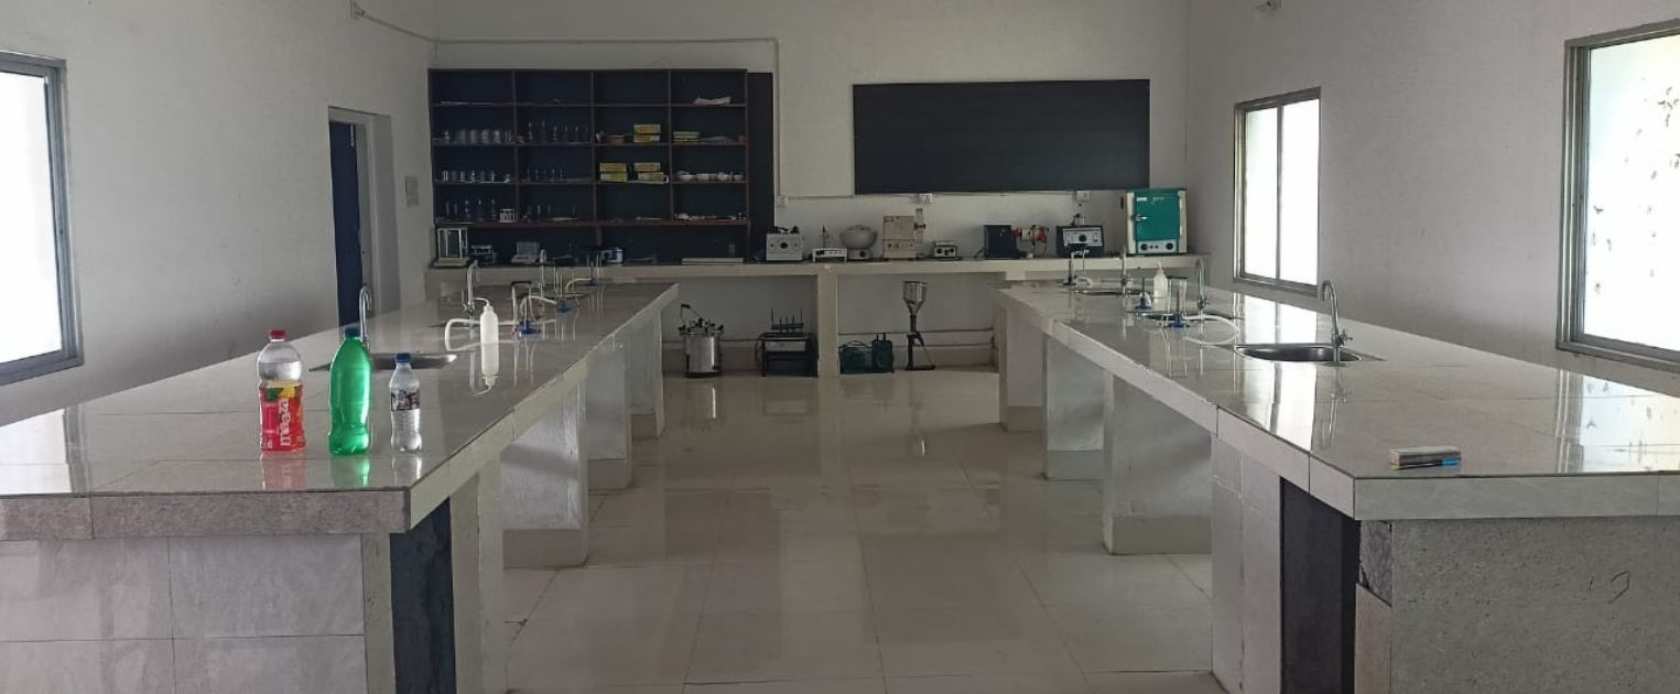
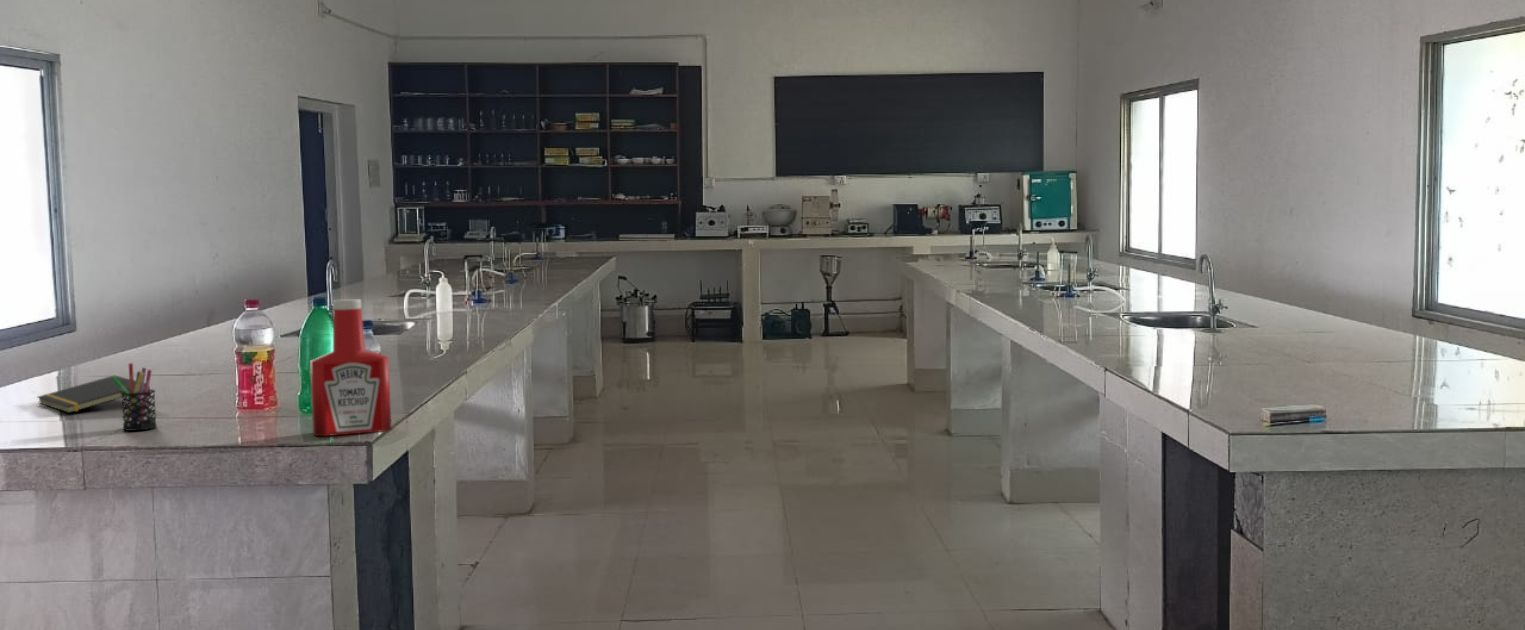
+ soap bottle [309,298,392,437]
+ pen holder [111,362,158,432]
+ notepad [36,374,151,414]
